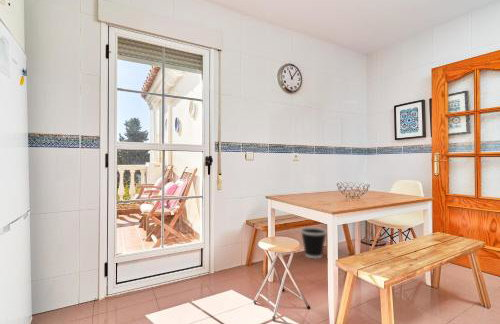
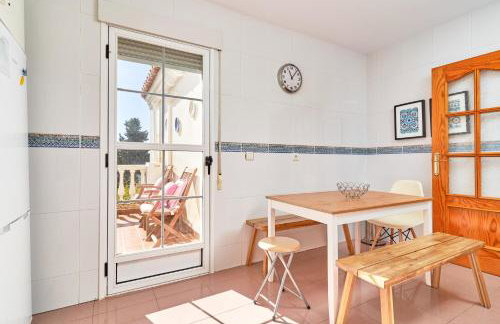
- wastebasket [300,226,328,259]
